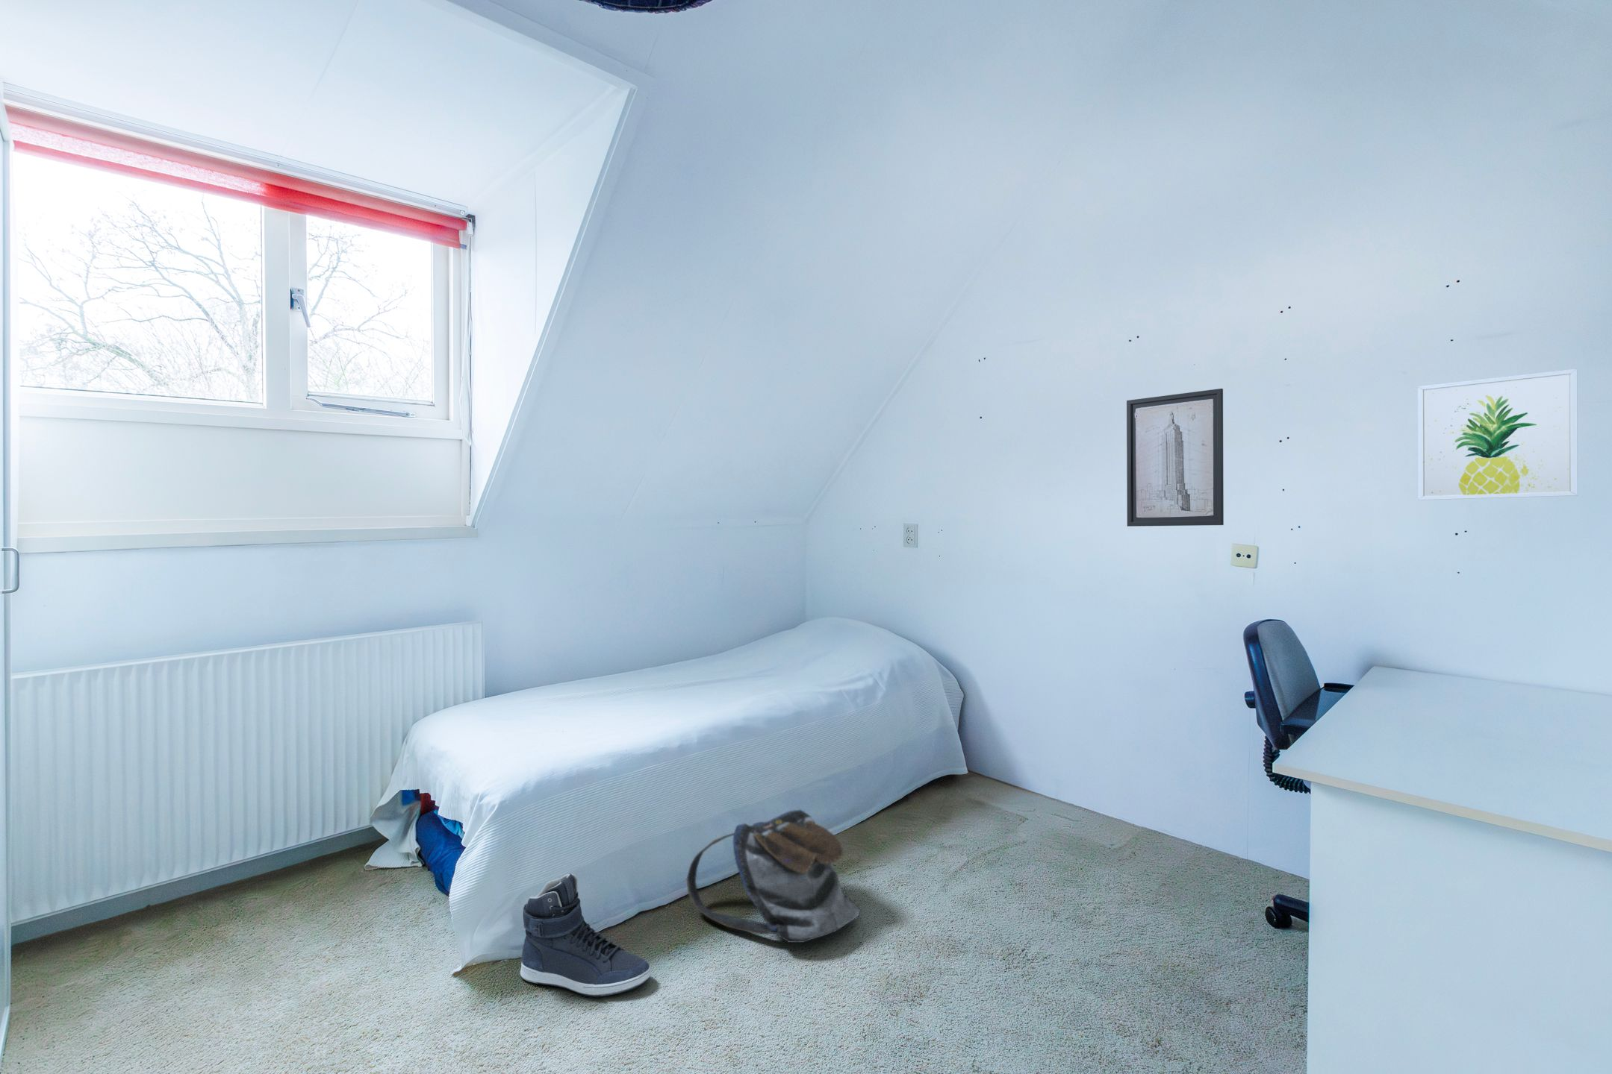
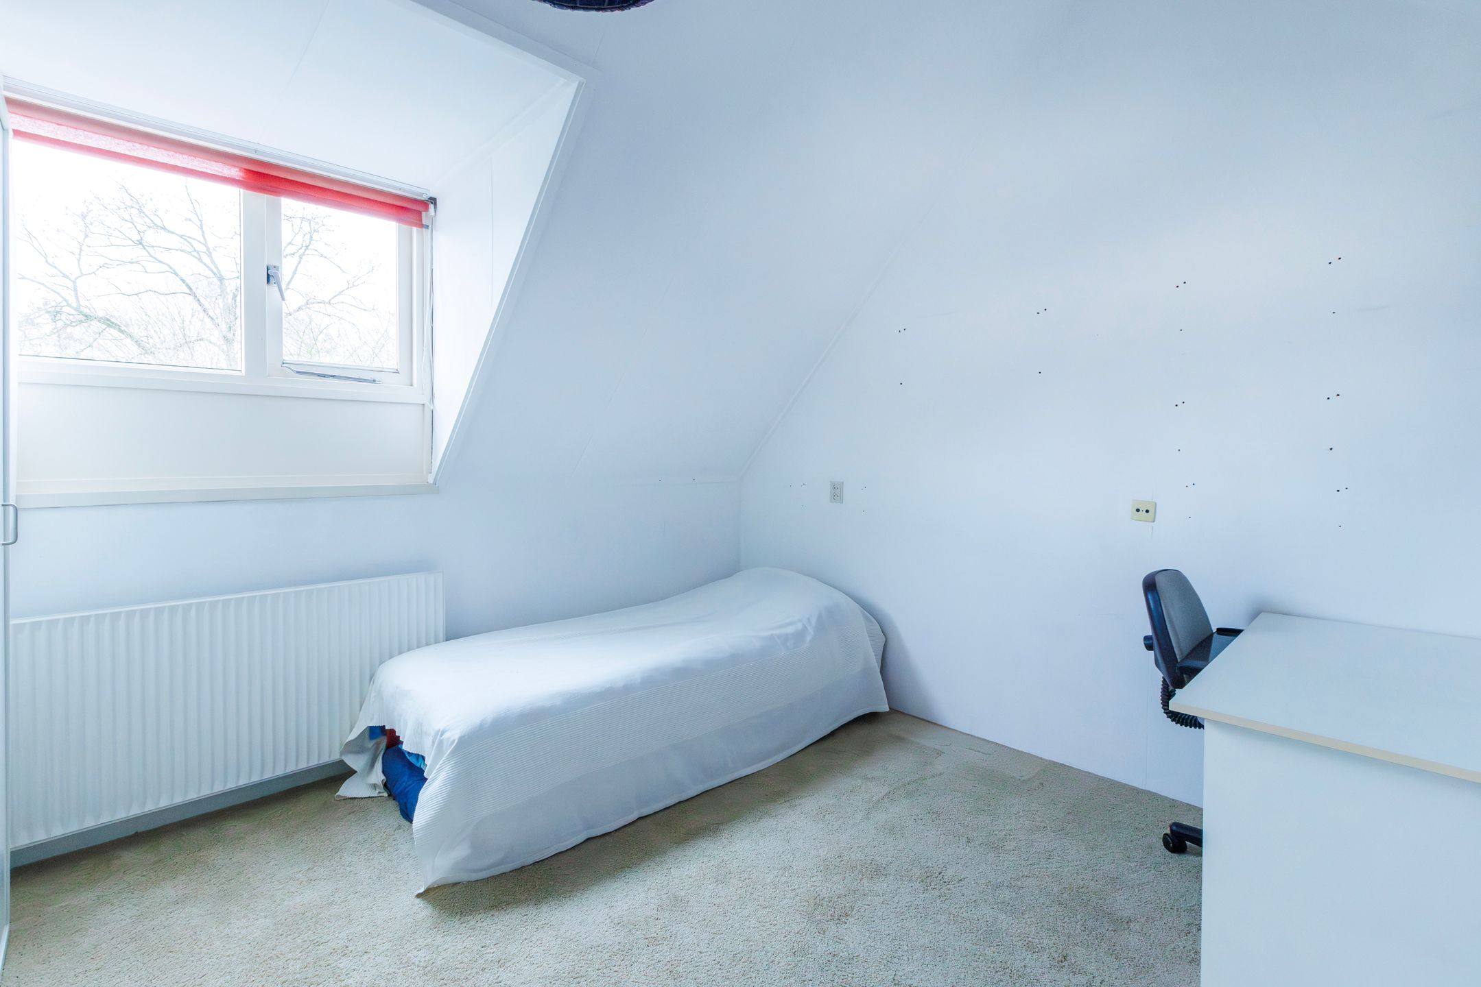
- wall art [1418,368,1578,501]
- sneaker [519,873,651,997]
- backpack [686,809,861,943]
- wall art [1126,388,1225,527]
